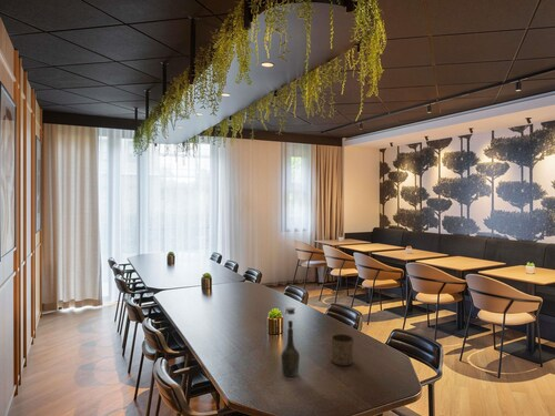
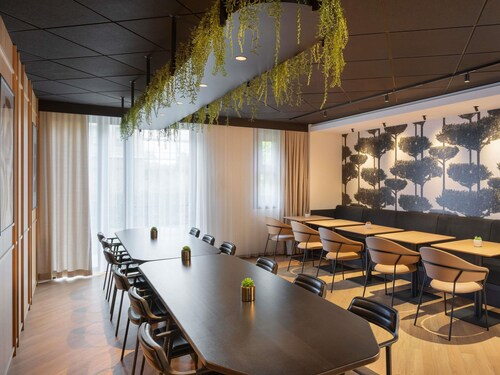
- bottle [280,306,301,378]
- cup [330,333,355,367]
